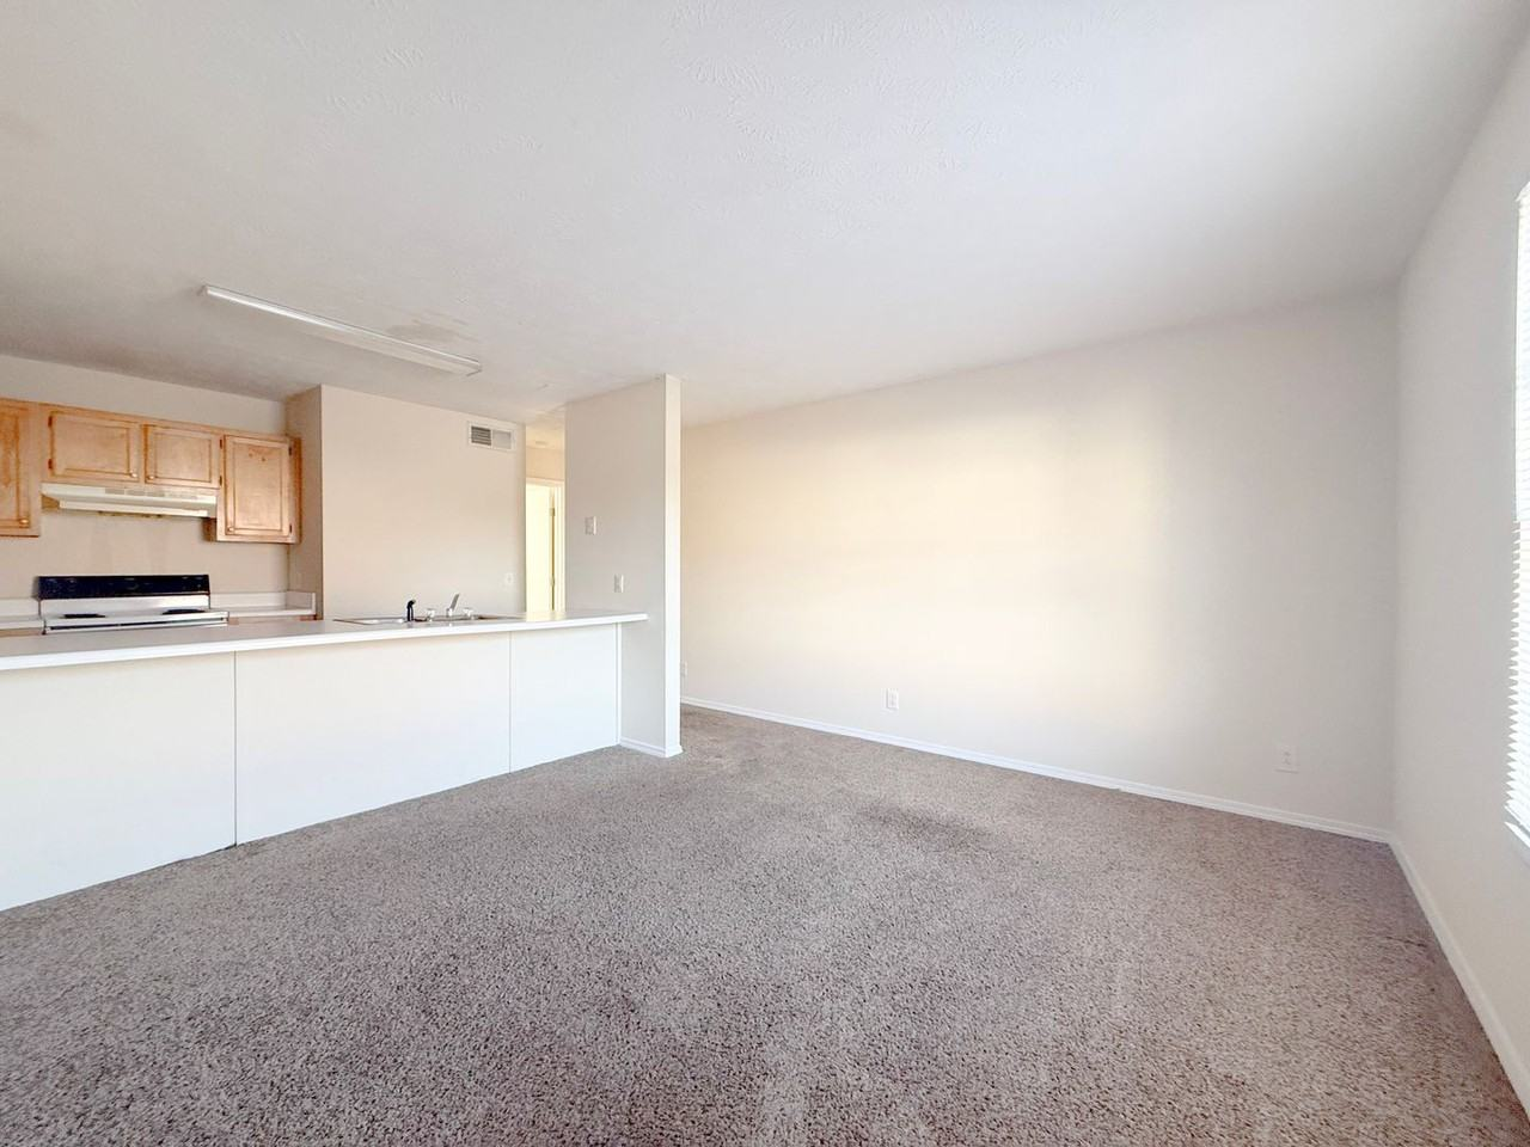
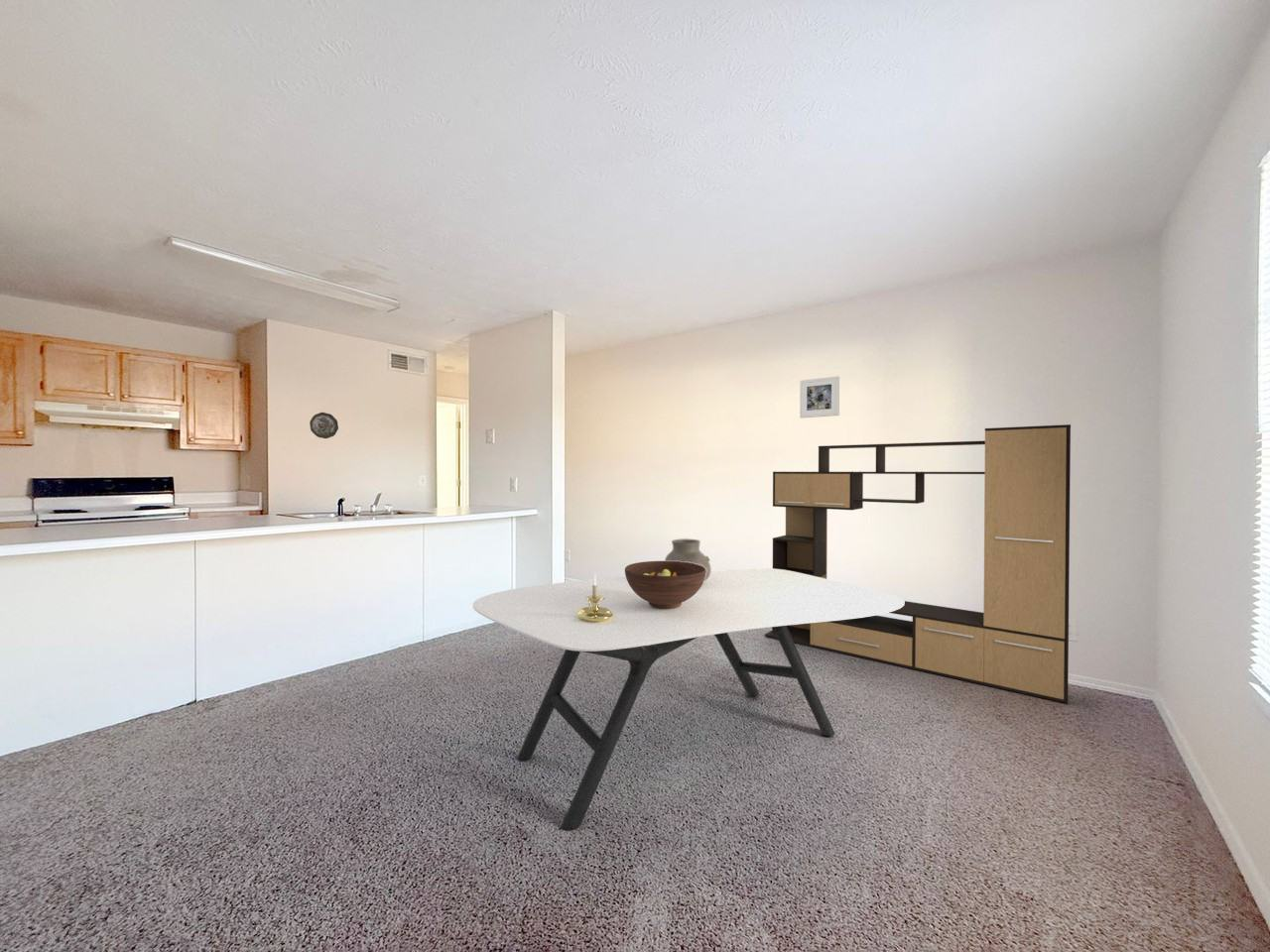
+ dining table [472,567,905,832]
+ decorative plate [309,412,339,439]
+ media console [764,423,1072,704]
+ candle holder [576,574,613,623]
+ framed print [799,375,840,419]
+ vase [664,537,712,582]
+ fruit bowl [624,560,706,609]
